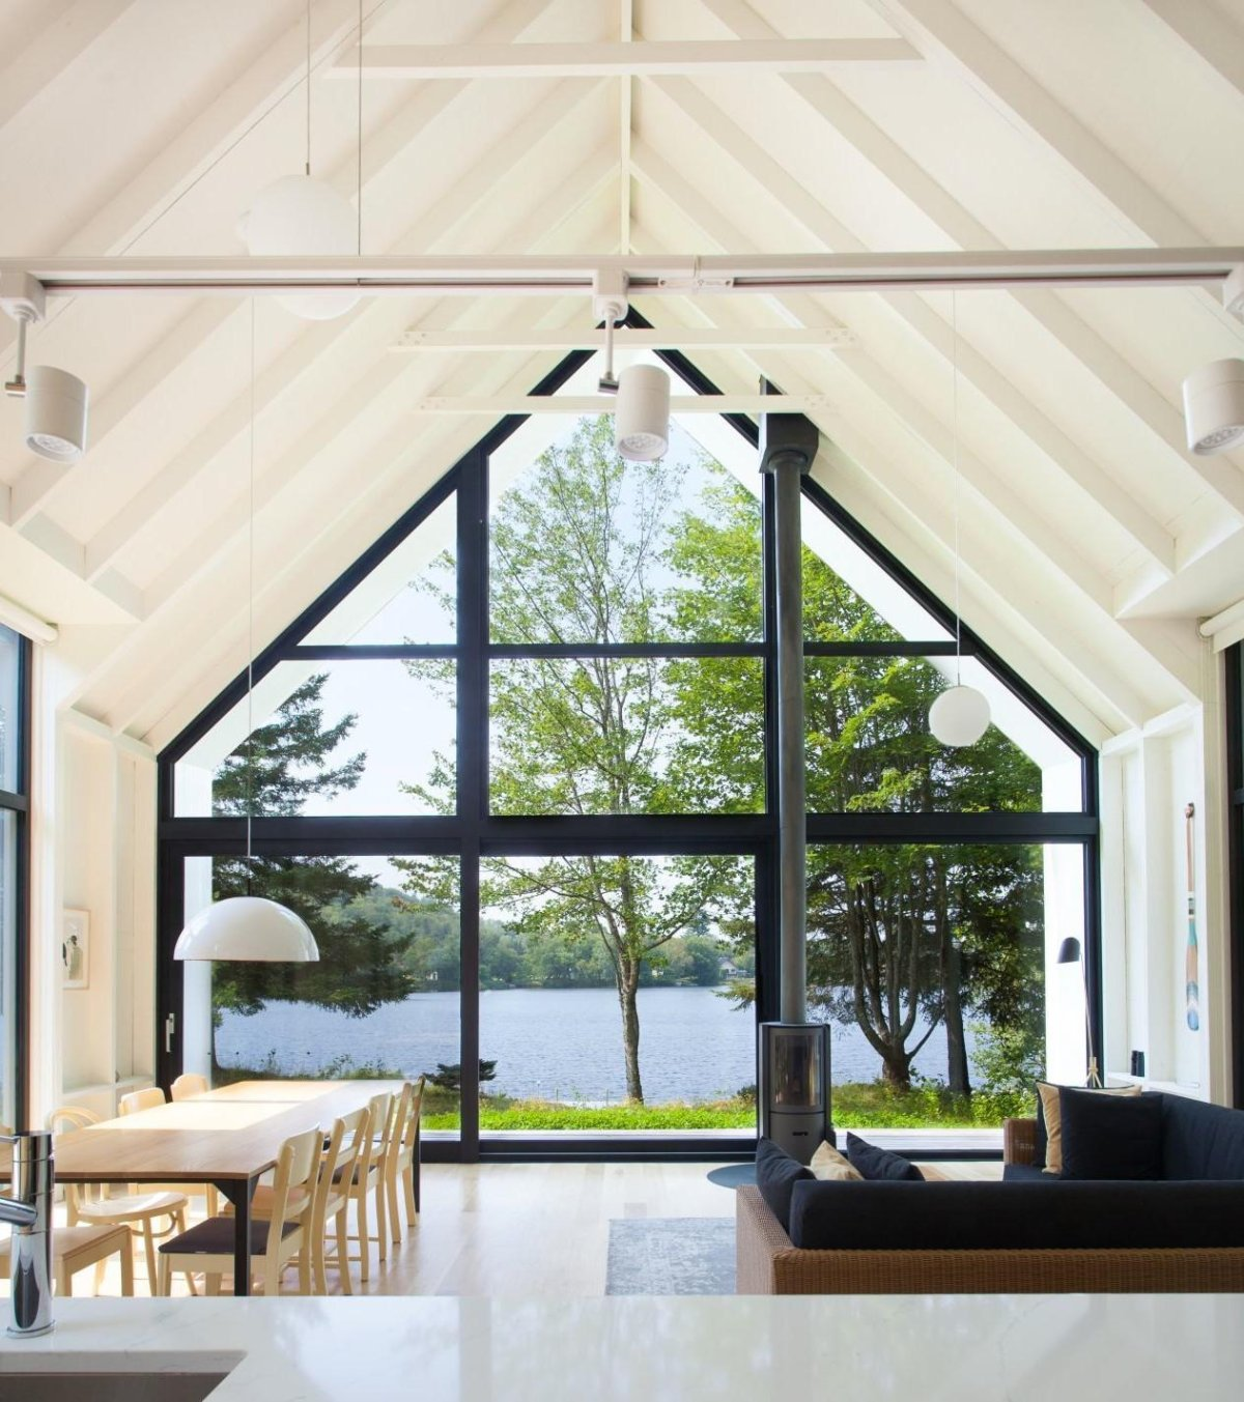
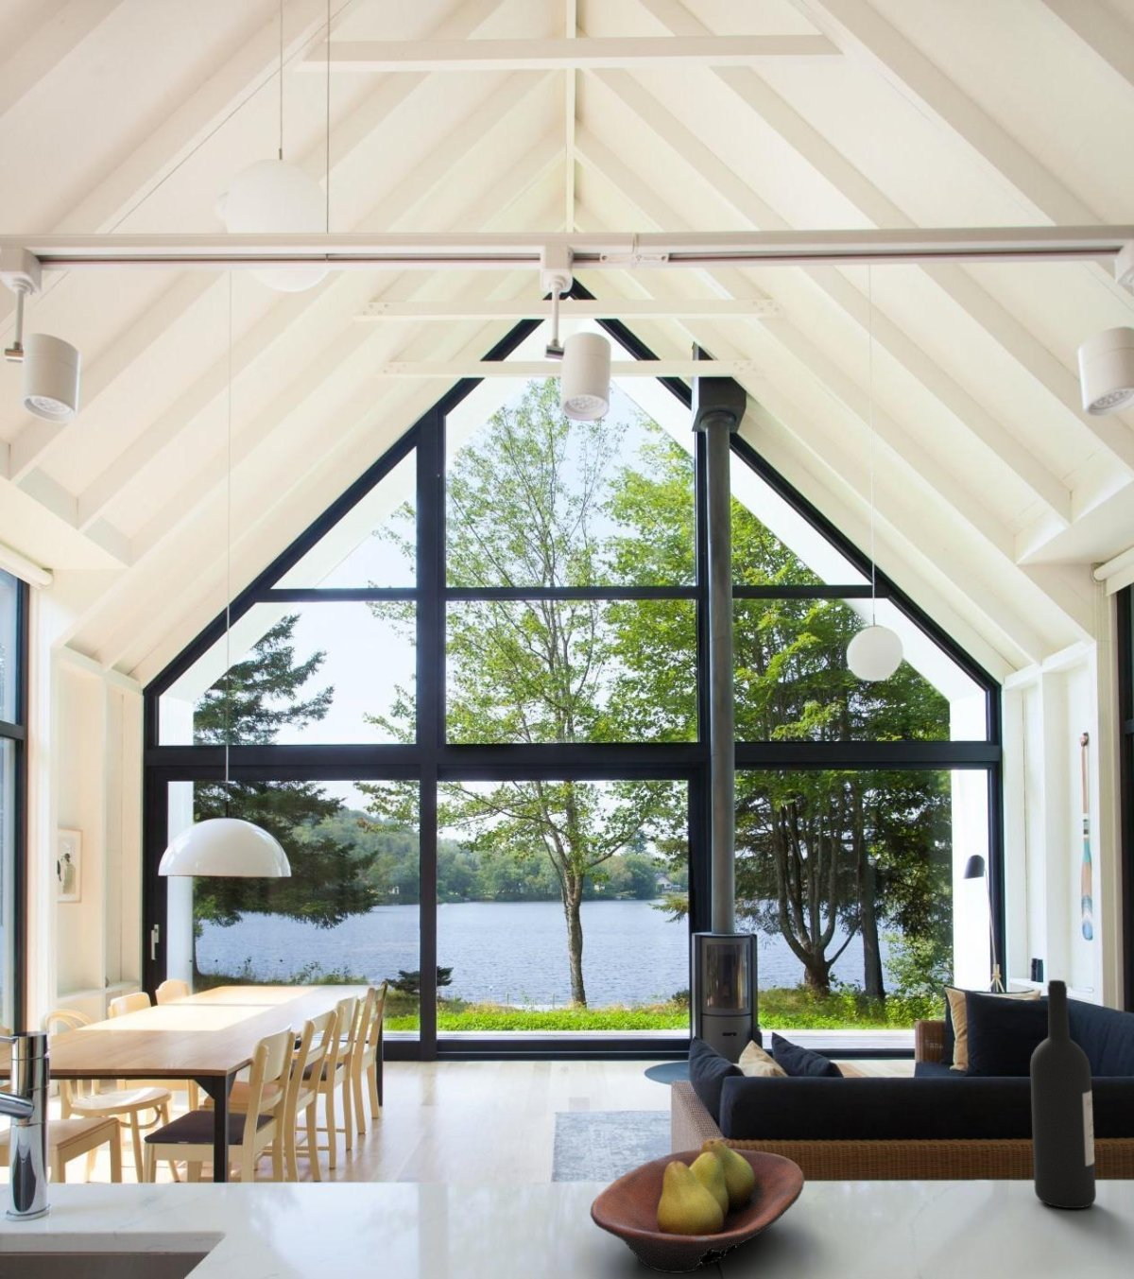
+ wine bottle [1029,979,1097,1209]
+ fruit bowl [590,1138,806,1275]
